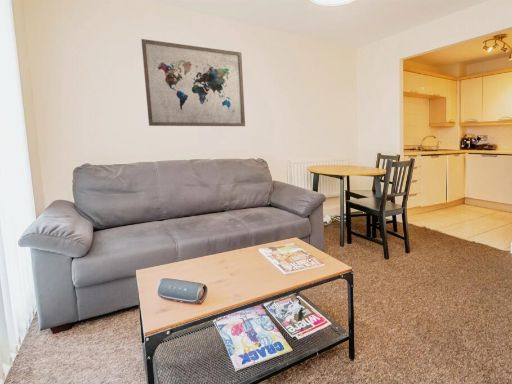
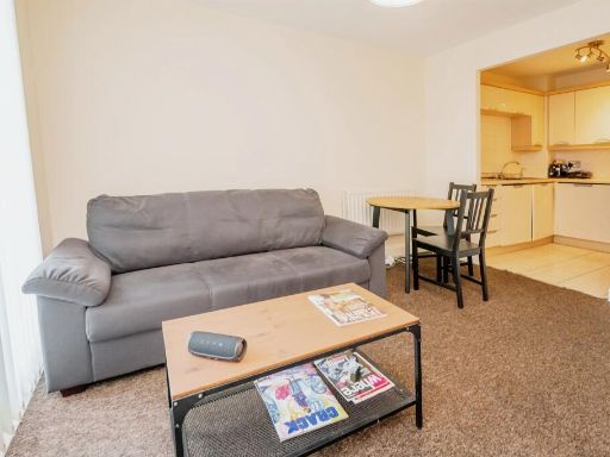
- wall art [140,38,246,127]
